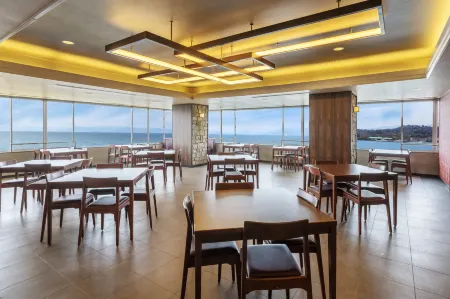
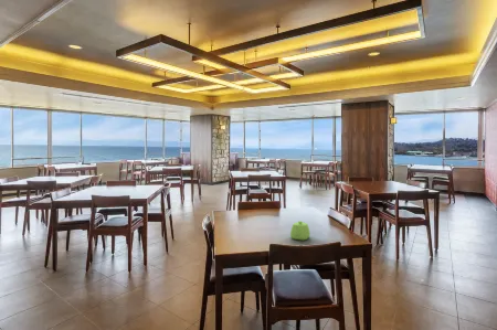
+ teapot [289,220,311,241]
